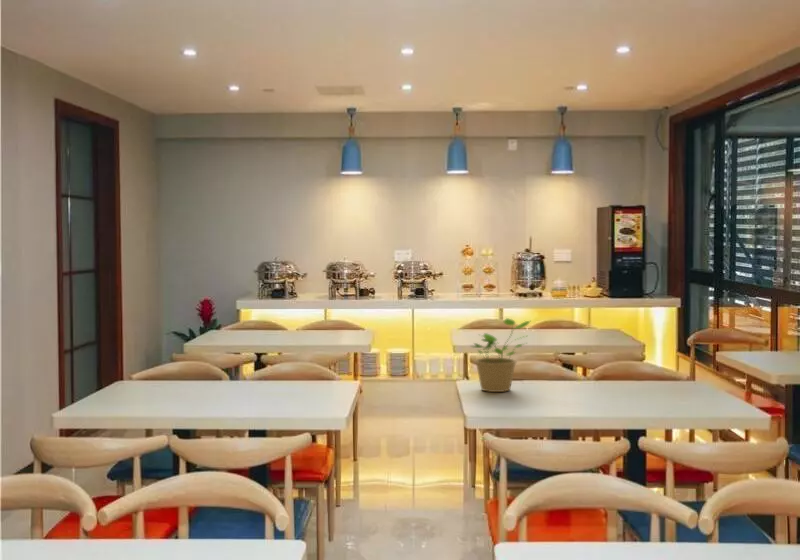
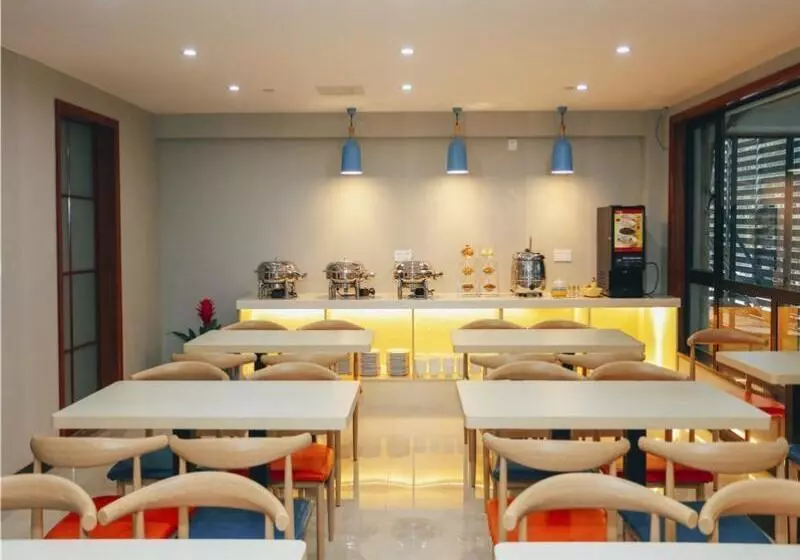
- potted plant [469,317,531,393]
